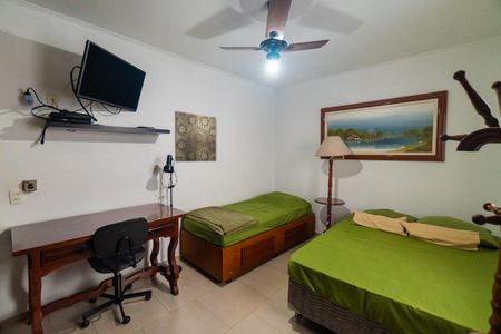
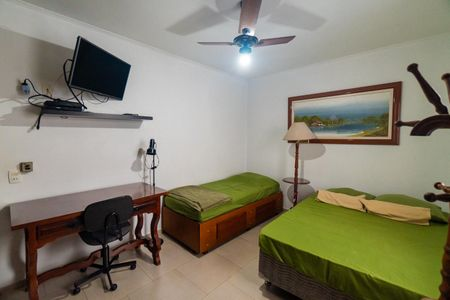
- wall art [174,110,217,163]
